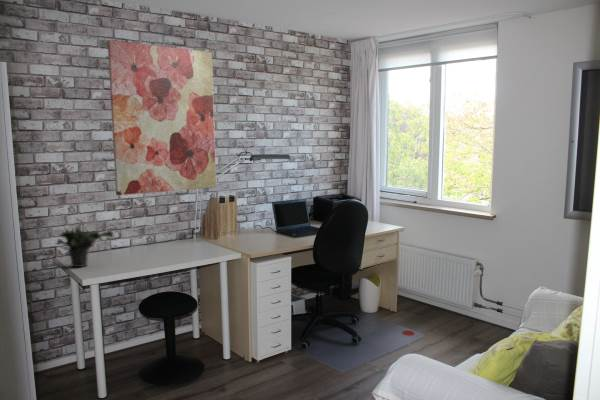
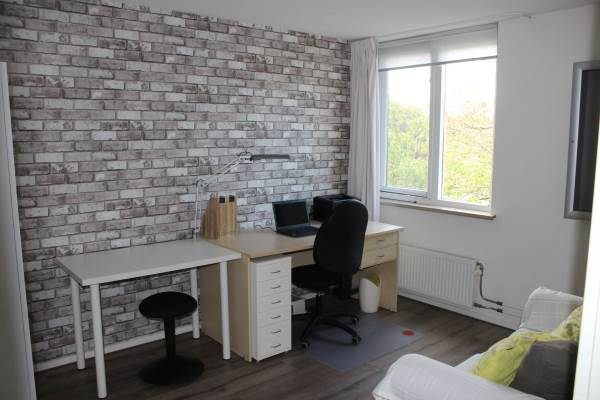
- potted plant [54,217,115,268]
- wall art [107,39,217,196]
